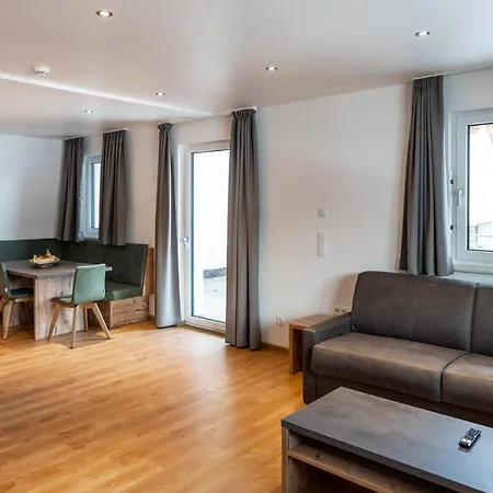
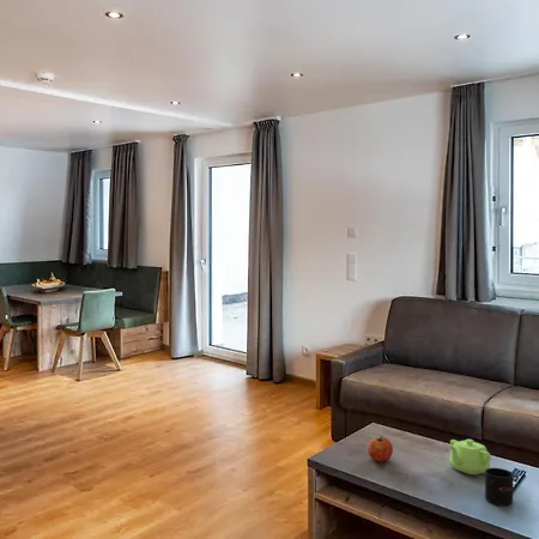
+ fruit [367,435,394,464]
+ teapot [448,438,491,476]
+ mug [484,467,515,507]
